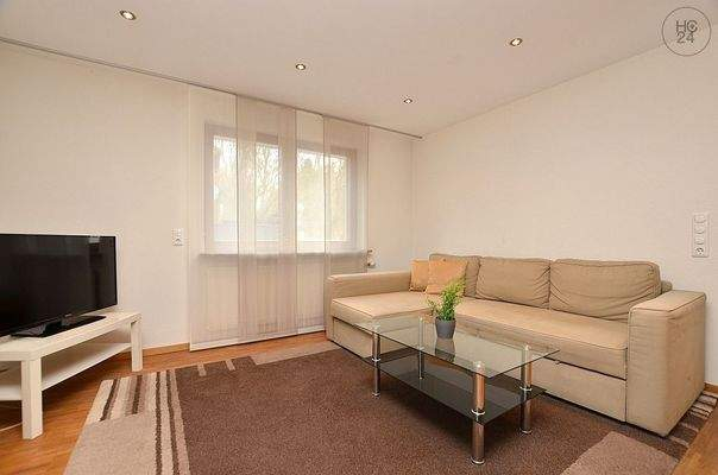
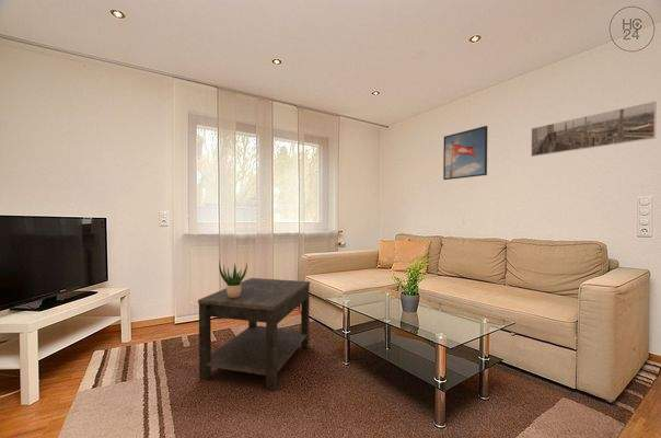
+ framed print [530,100,658,158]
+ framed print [442,125,489,181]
+ potted plant [218,260,248,298]
+ side table [197,277,311,392]
